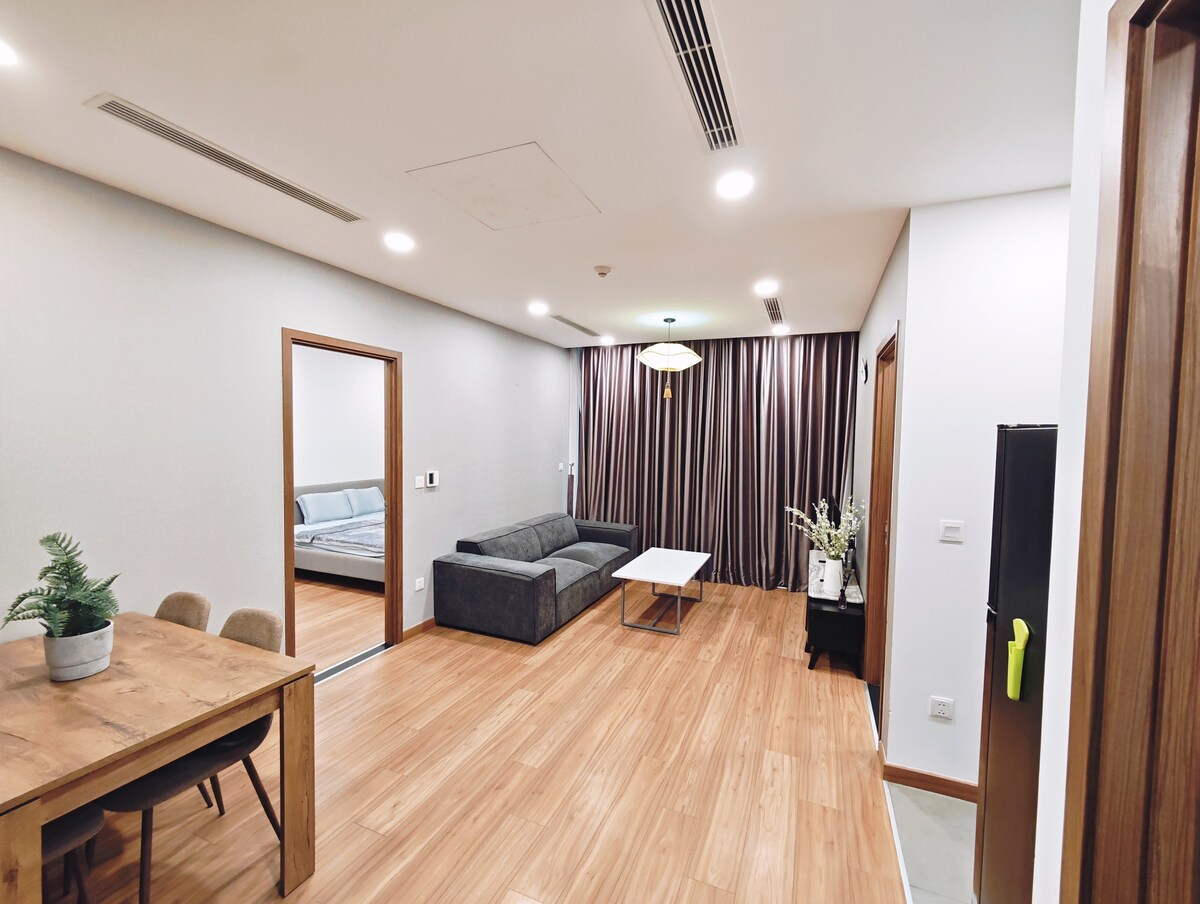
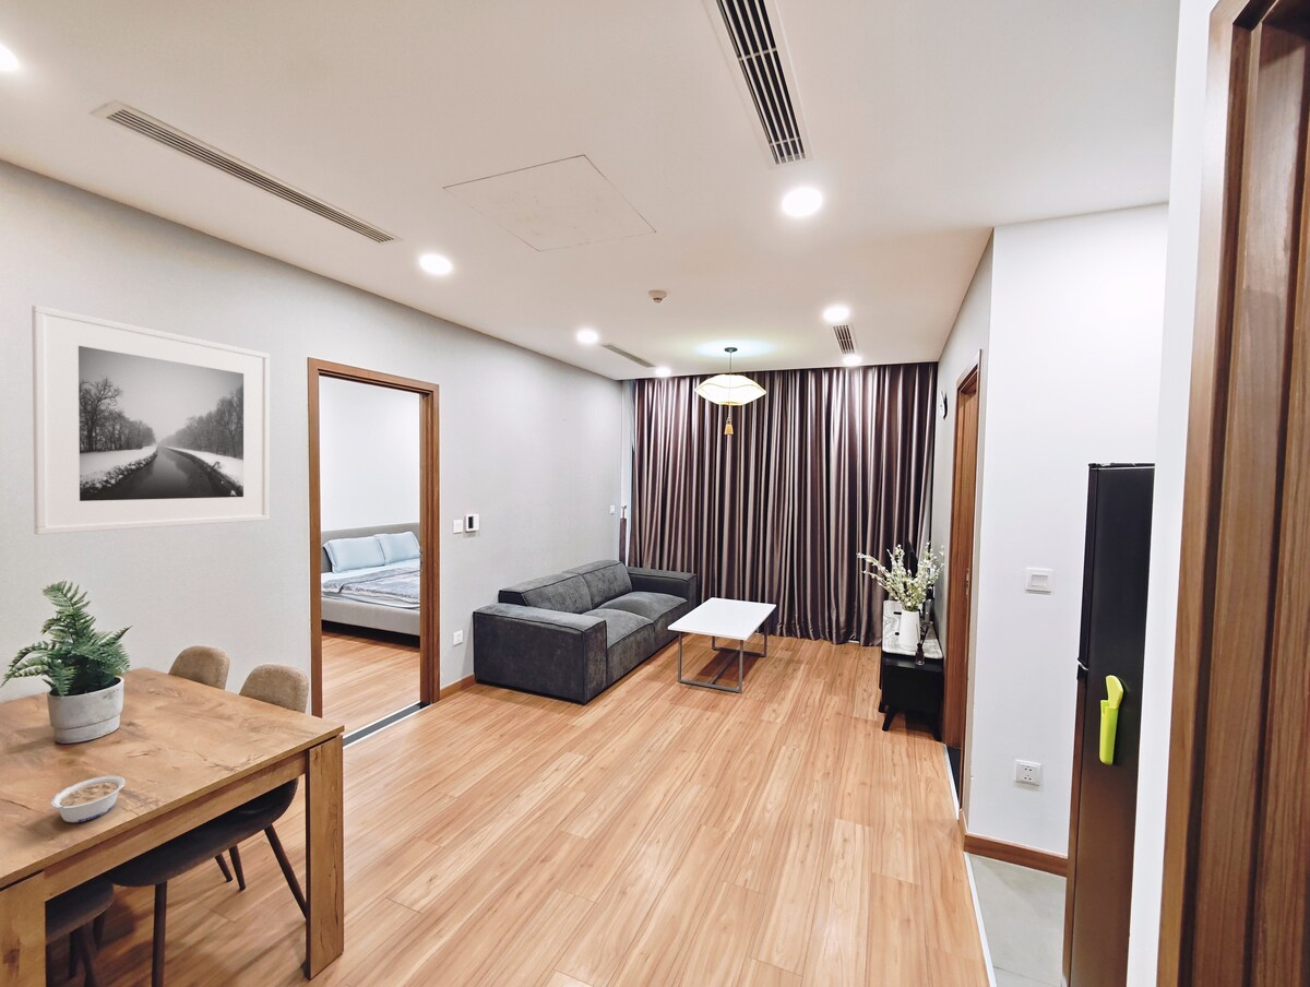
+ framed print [31,305,271,536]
+ legume [46,775,127,823]
